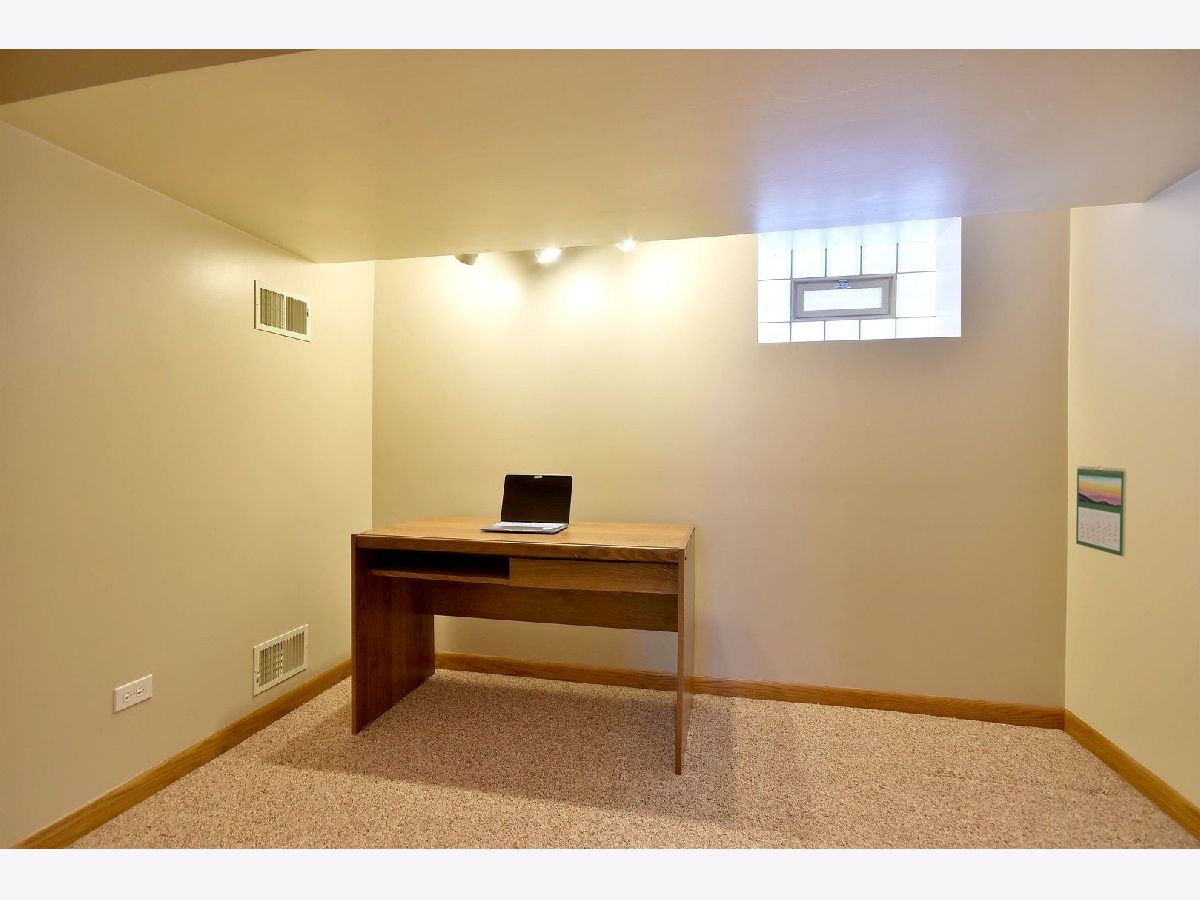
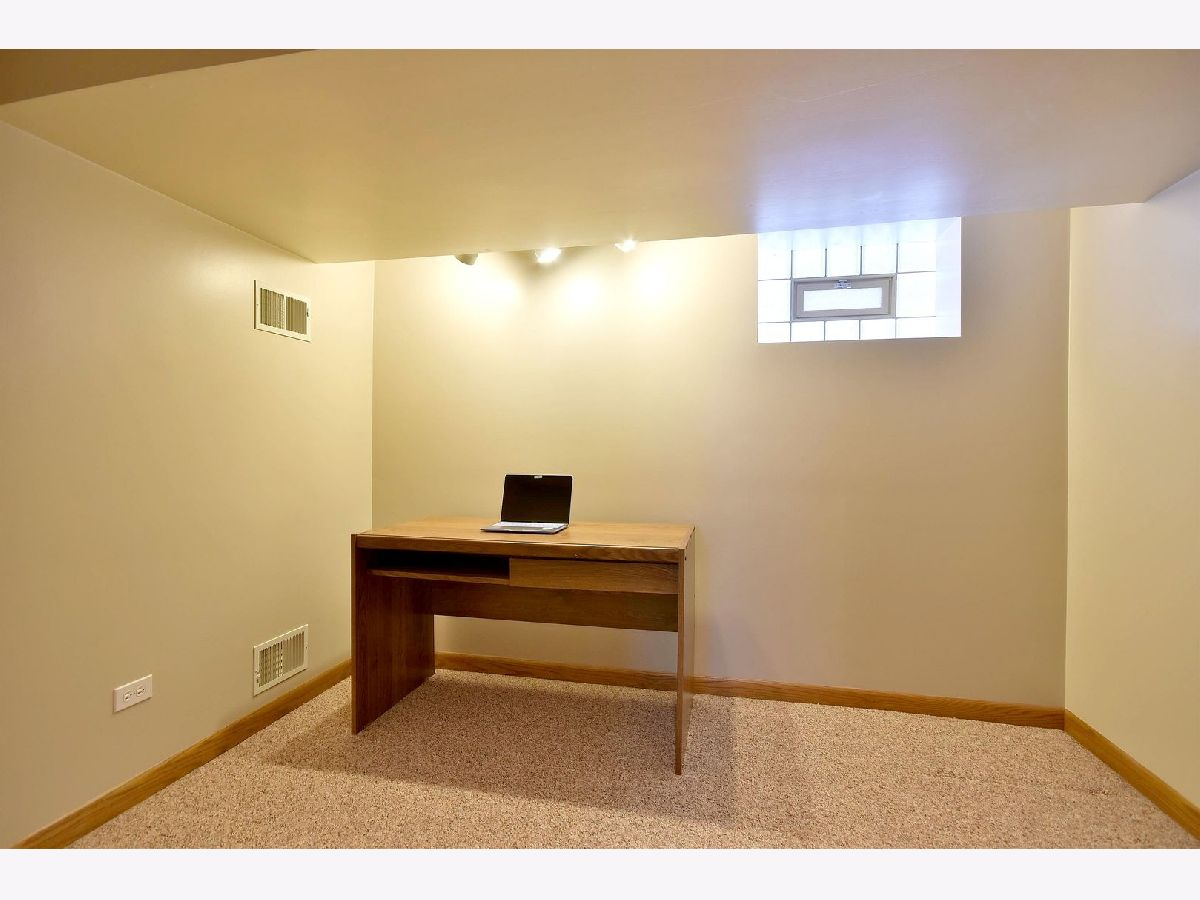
- calendar [1075,465,1127,558]
